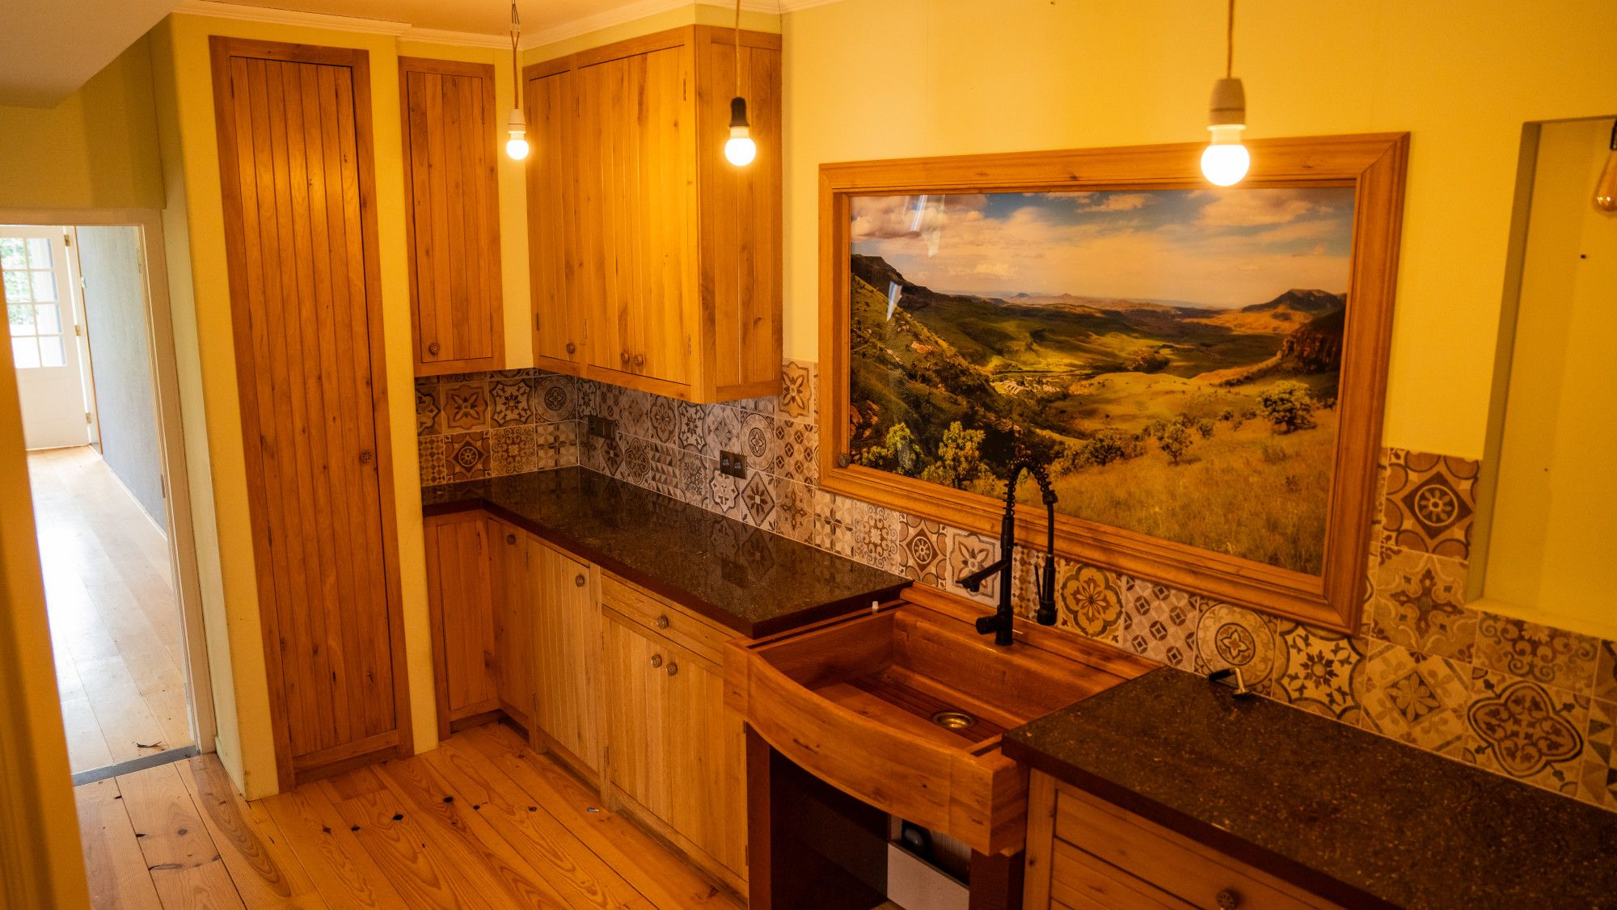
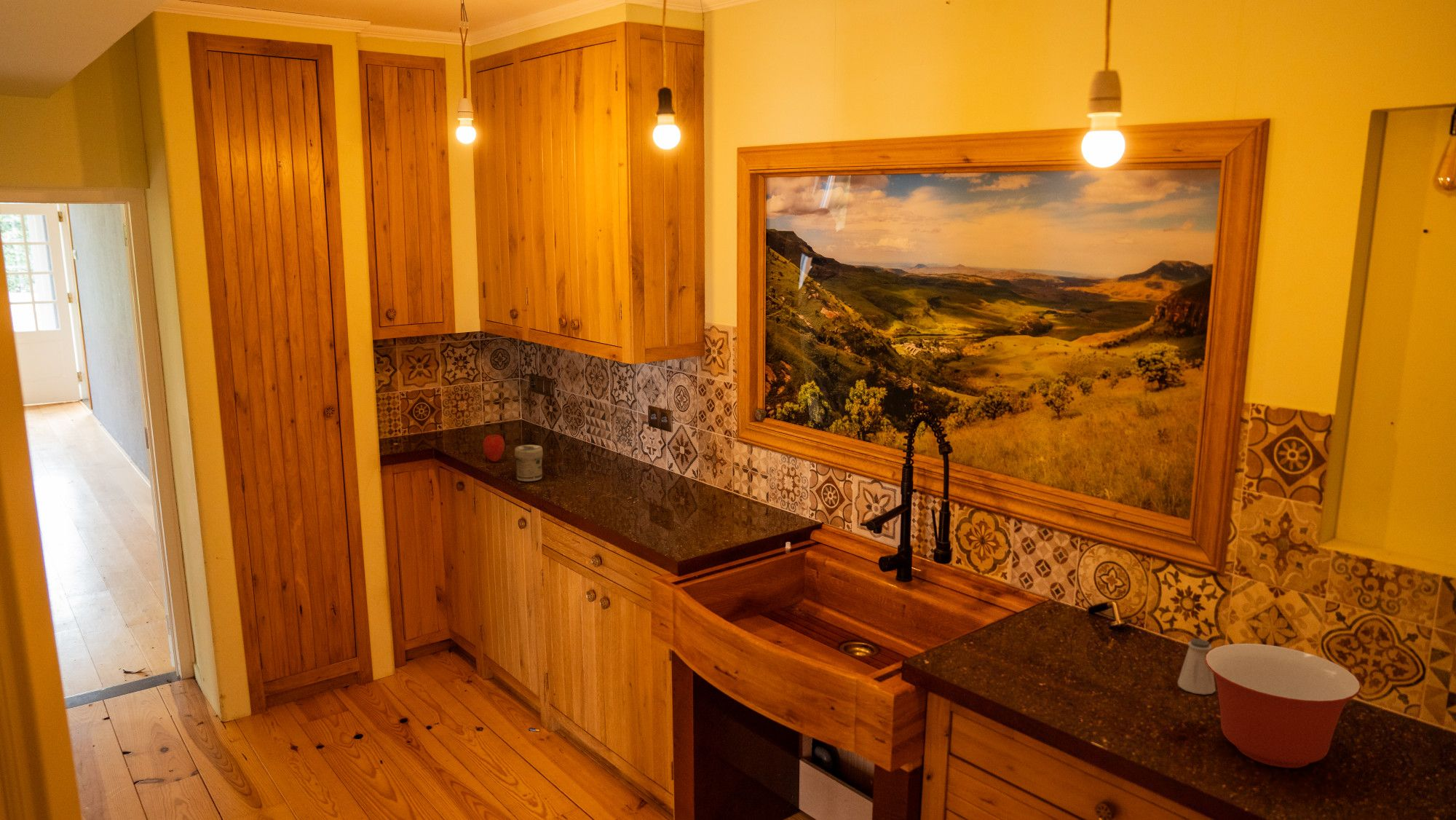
+ saltshaker [1177,638,1216,695]
+ apple [482,434,505,462]
+ mixing bowl [1205,643,1361,768]
+ jar [514,444,544,482]
